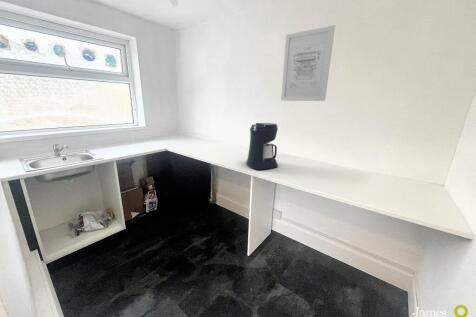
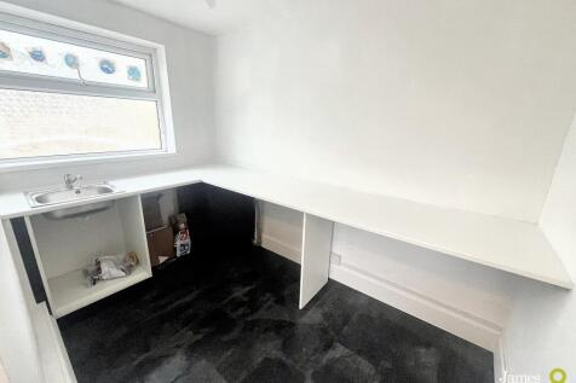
- coffee maker [245,122,279,170]
- wall art [280,24,336,102]
